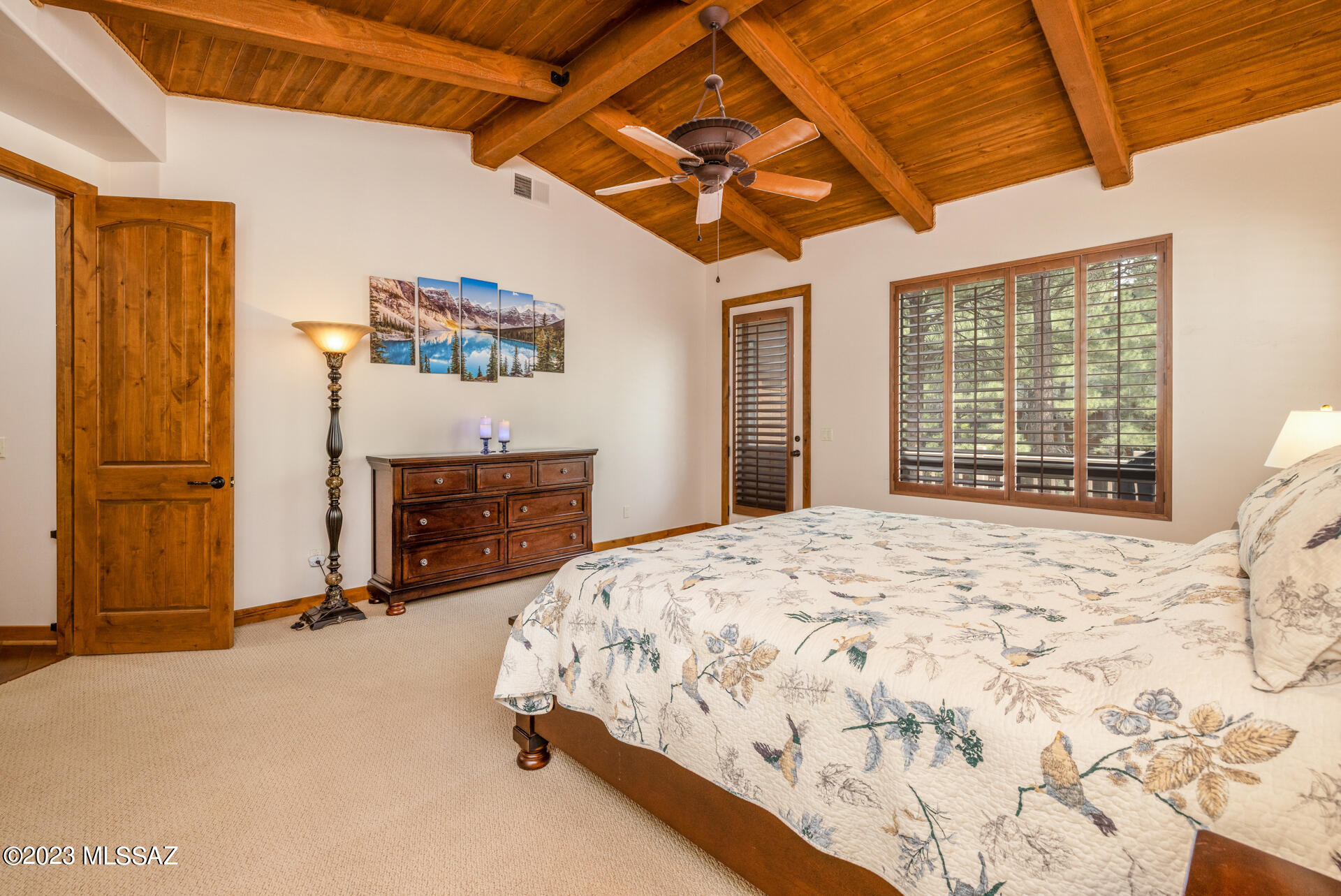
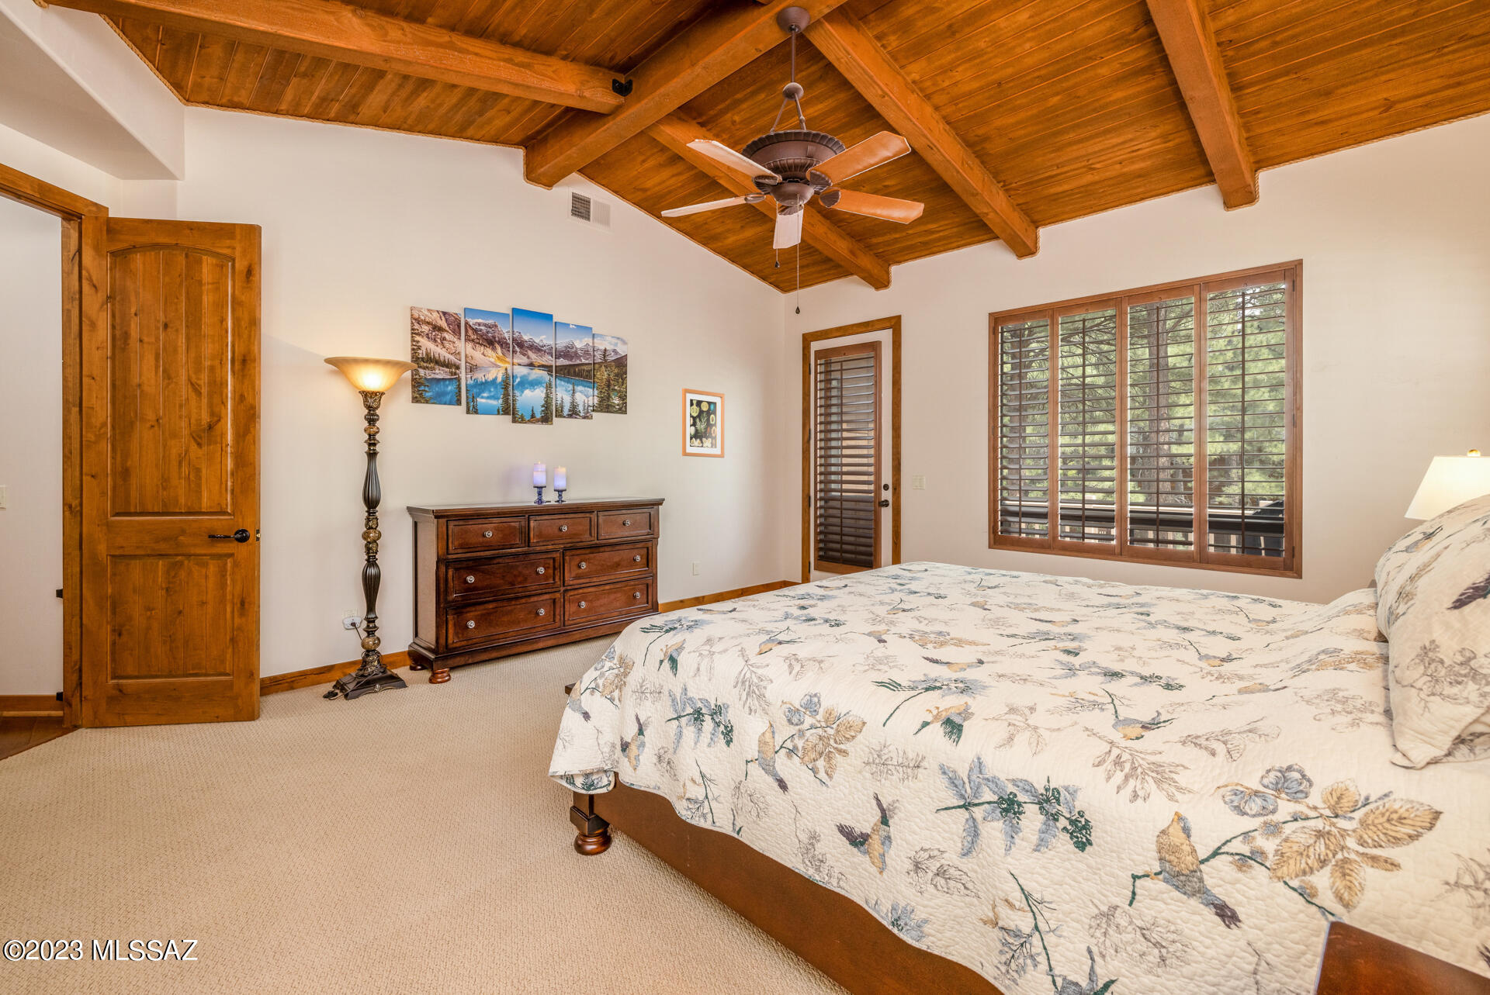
+ wall art [681,388,726,459]
